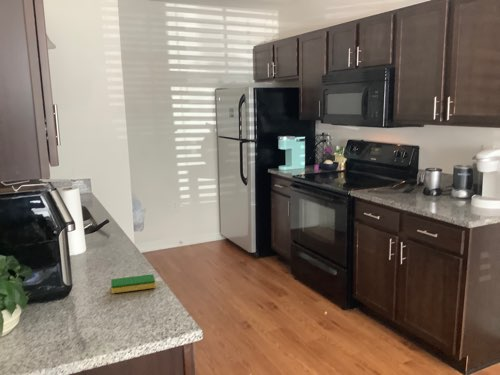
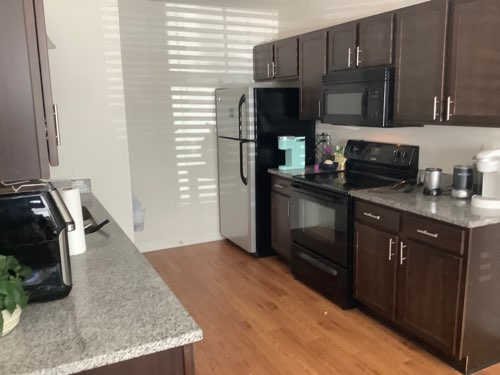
- dish sponge [110,273,156,294]
